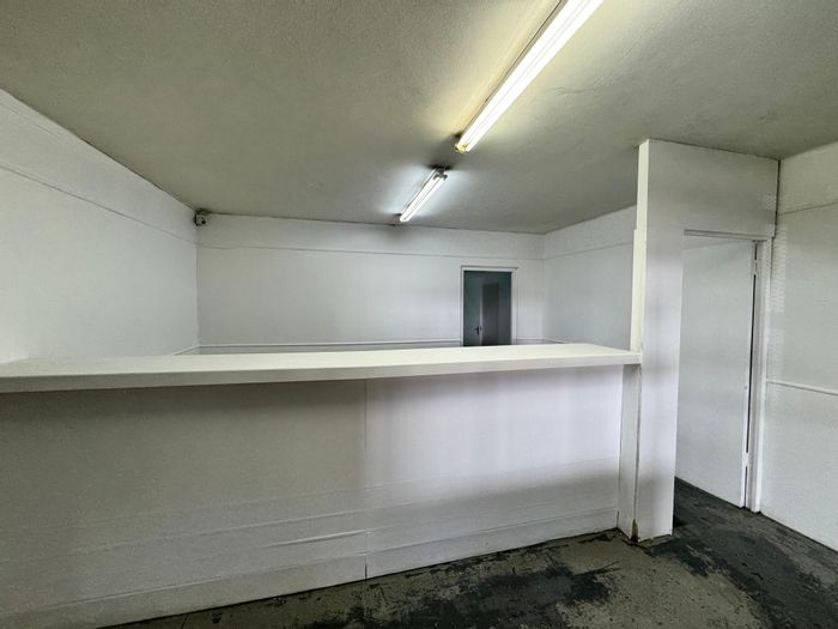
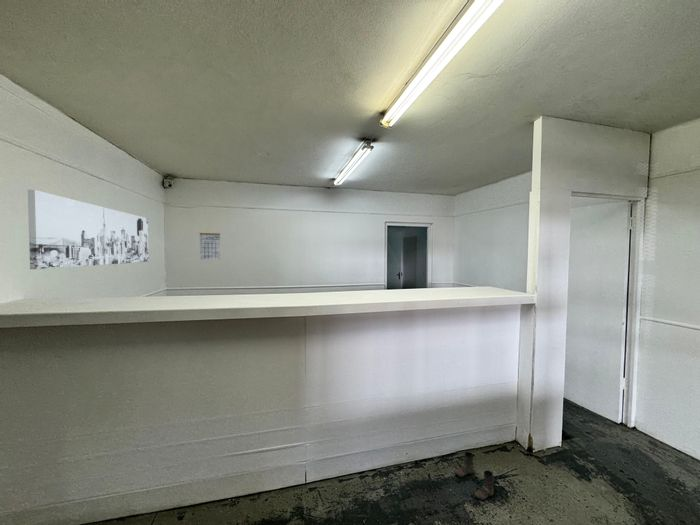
+ calendar [199,227,221,261]
+ boots [454,451,495,501]
+ wall art [27,189,149,270]
